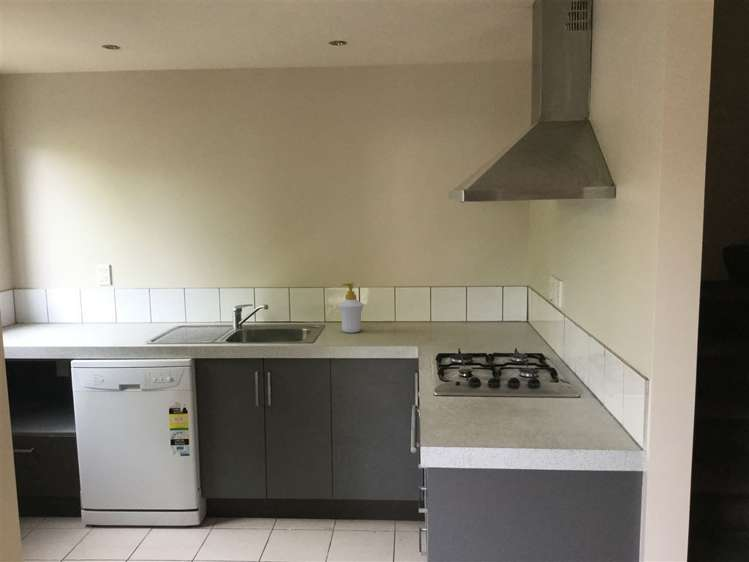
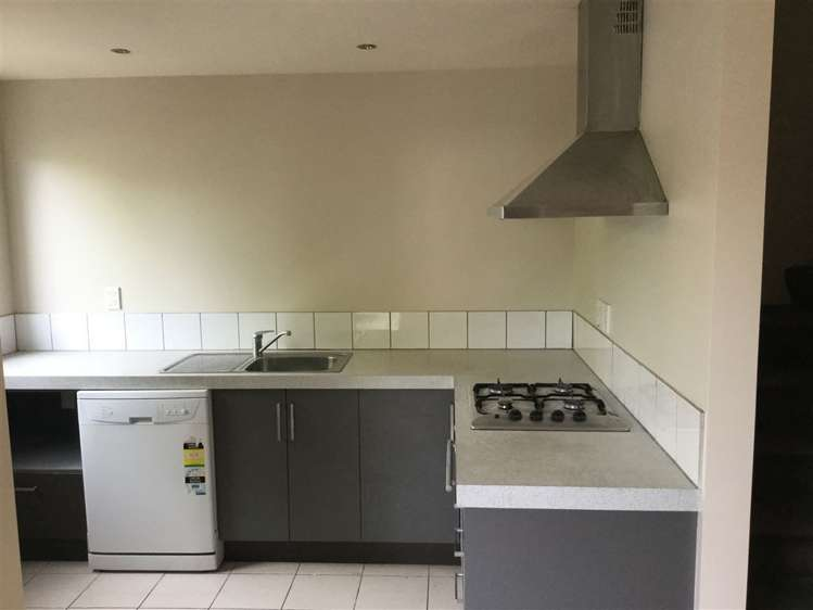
- soap bottle [337,281,365,334]
